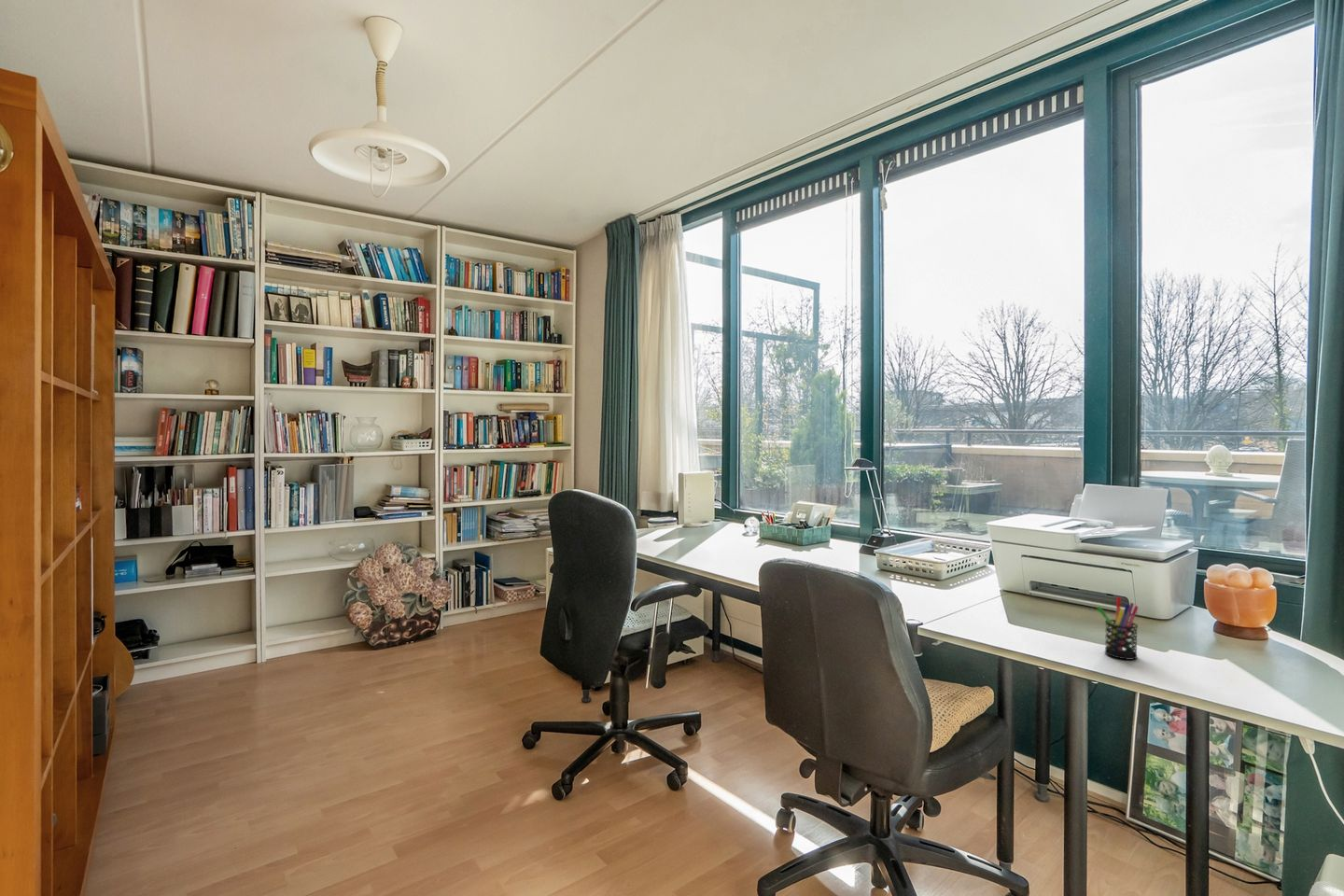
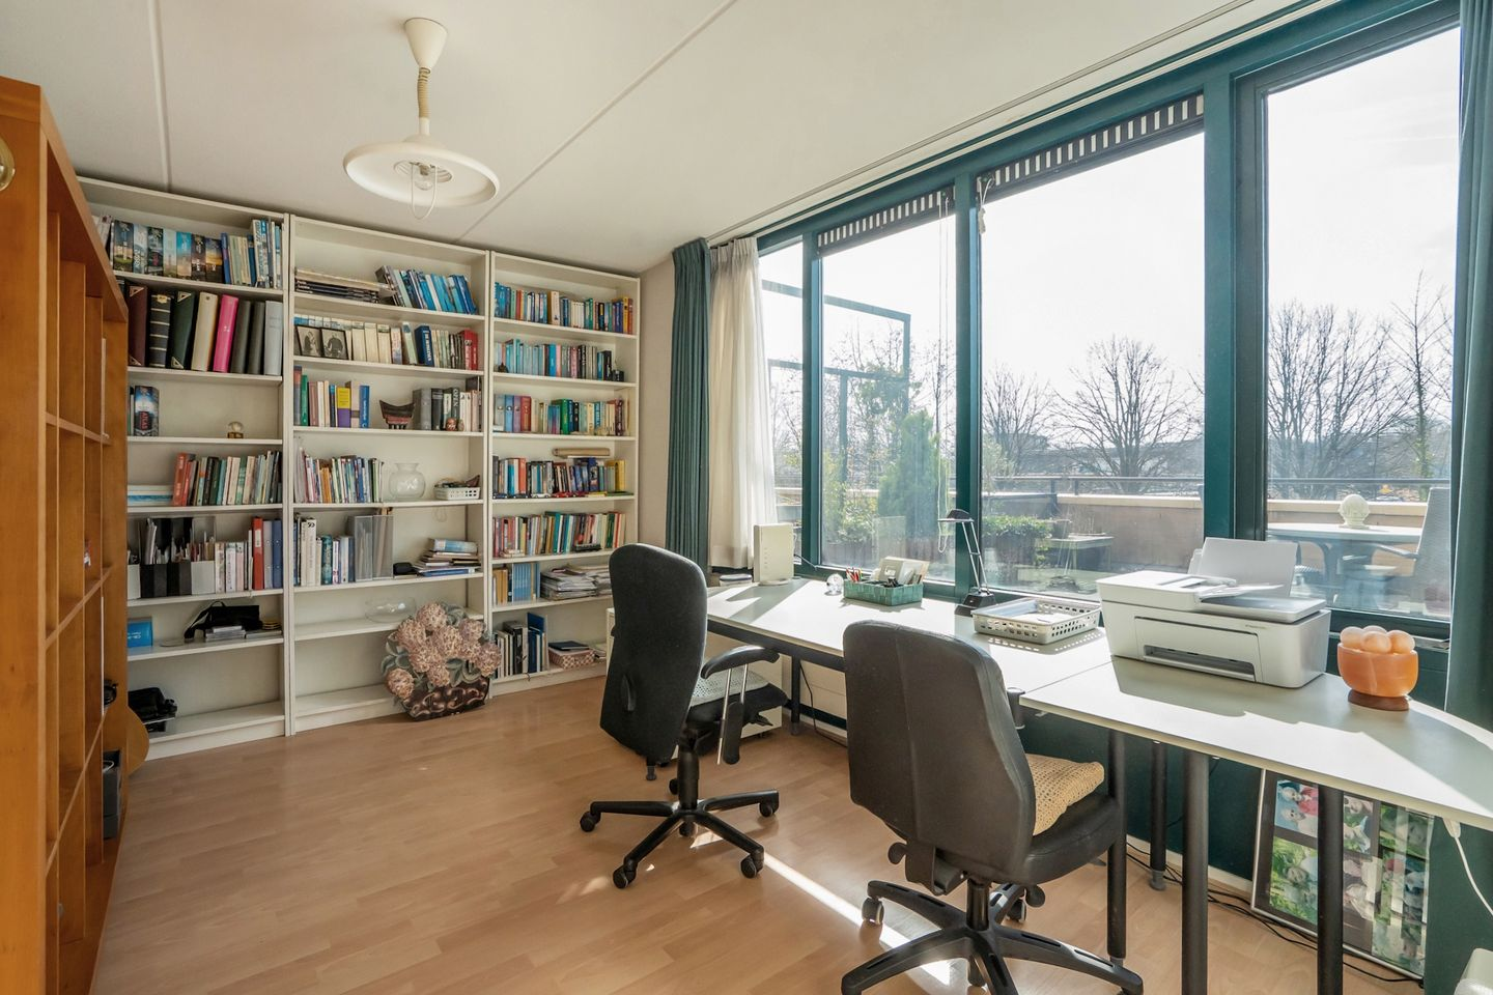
- pen holder [1096,595,1140,661]
